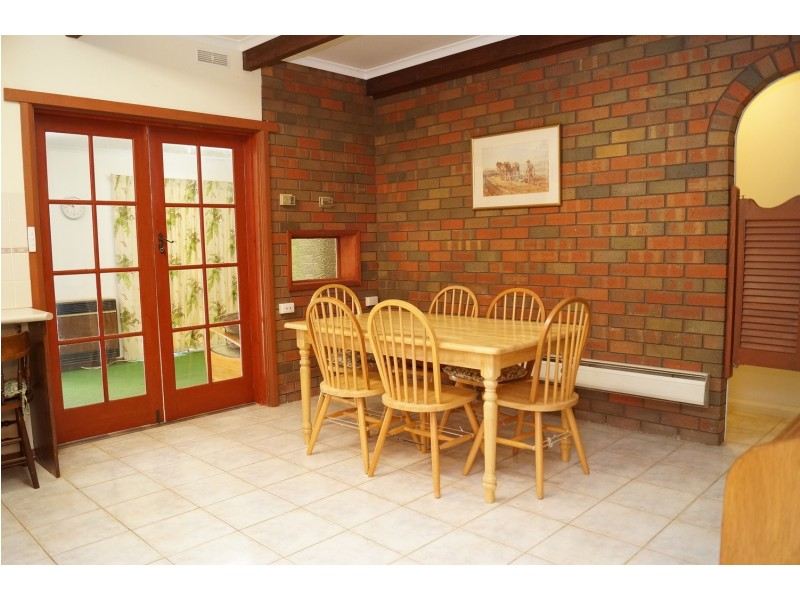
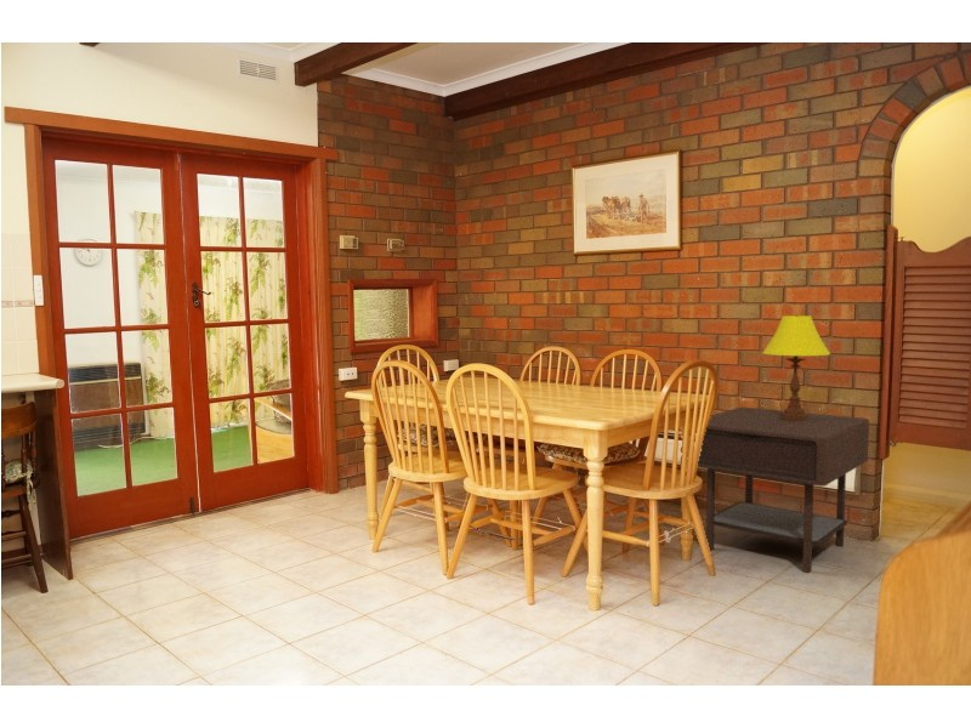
+ table lamp [761,314,831,421]
+ side table [697,406,870,574]
